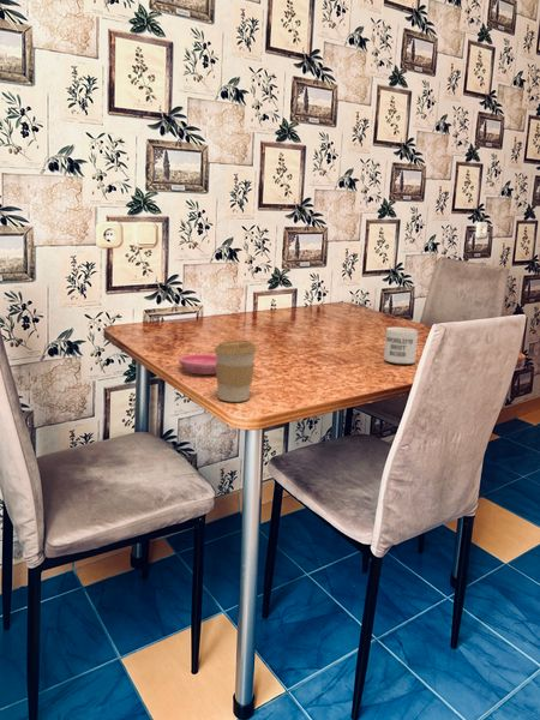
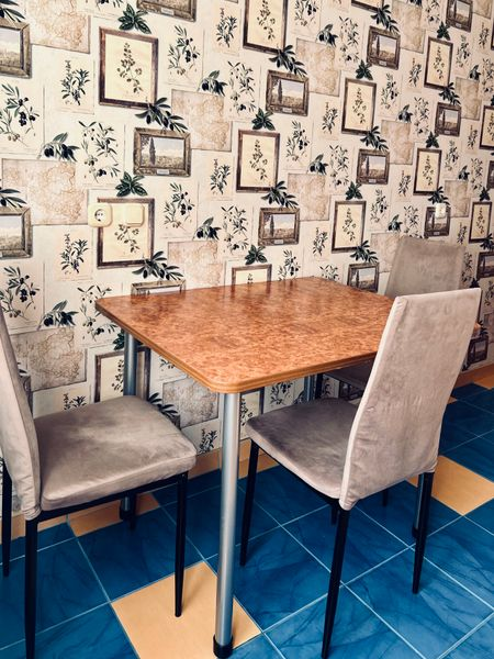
- coffee cup [212,340,258,403]
- mug [383,326,419,365]
- saucer [178,353,217,376]
